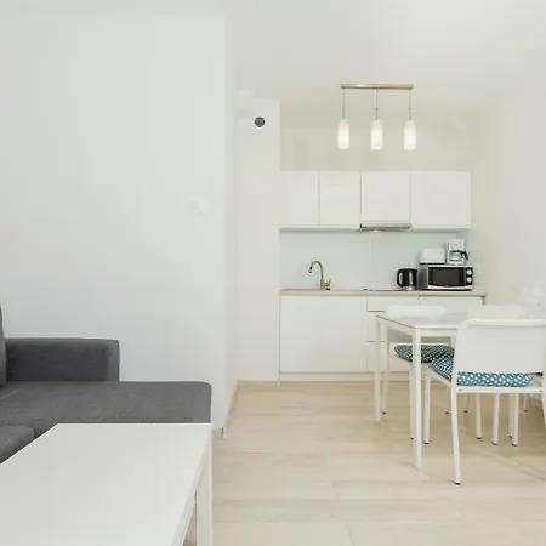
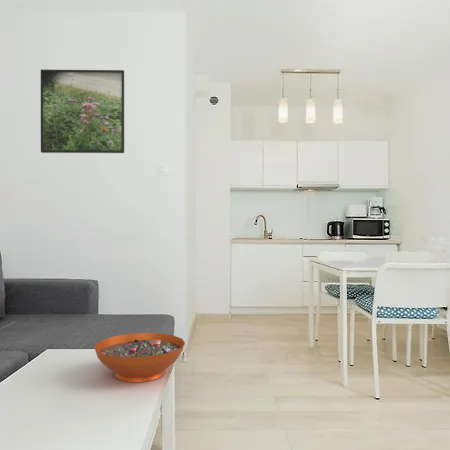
+ decorative bowl [94,332,186,383]
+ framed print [40,69,125,154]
